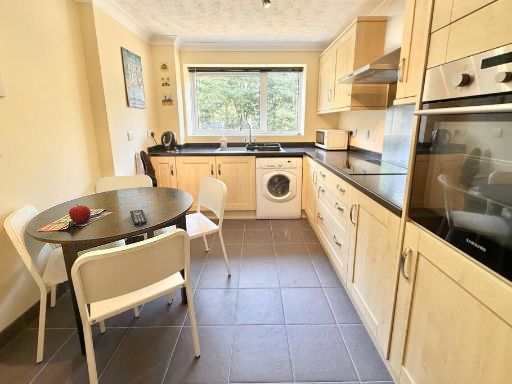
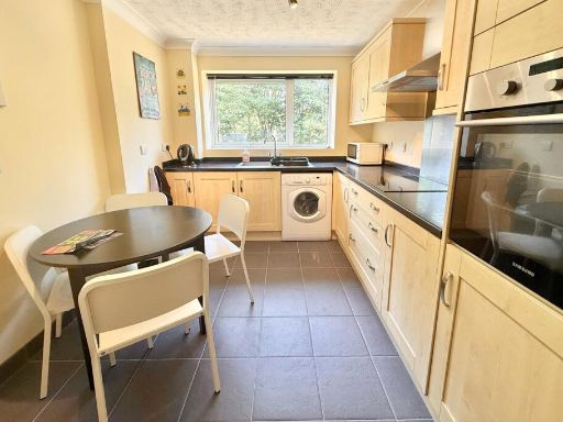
- remote control [129,209,148,227]
- fruit [68,203,92,225]
